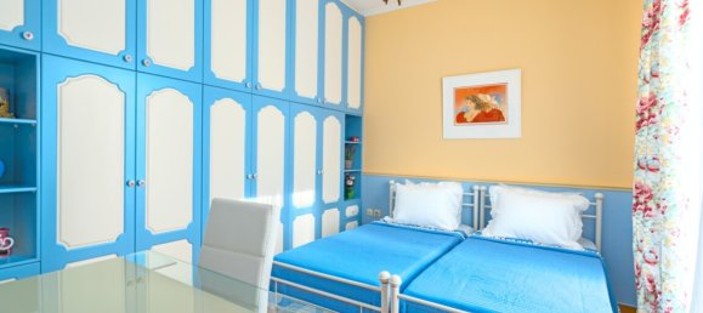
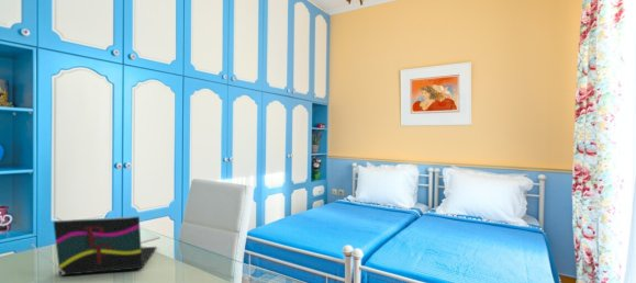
+ laptop [30,215,157,276]
